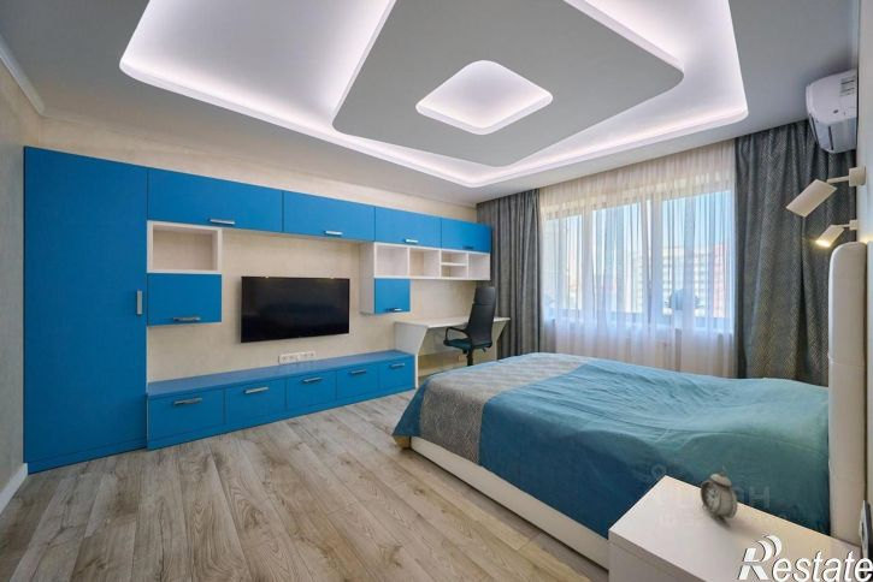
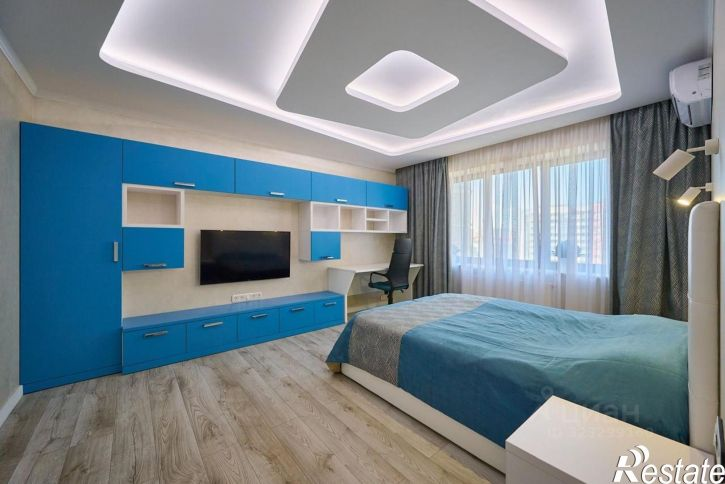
- alarm clock [700,465,739,523]
